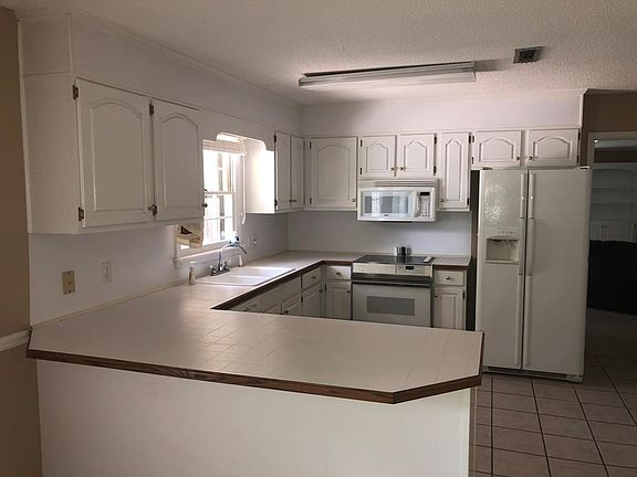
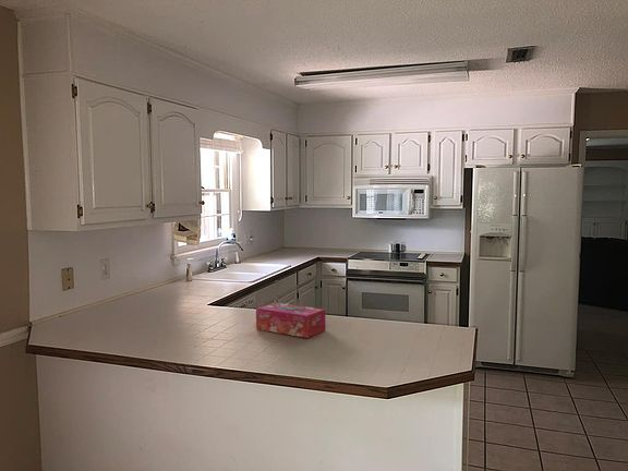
+ tissue box [255,302,326,339]
